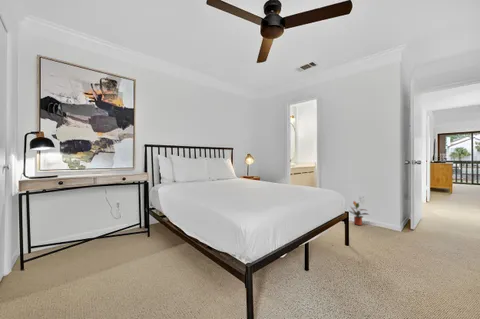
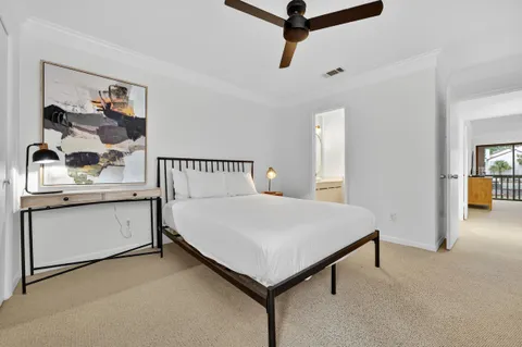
- potted plant [348,200,370,226]
